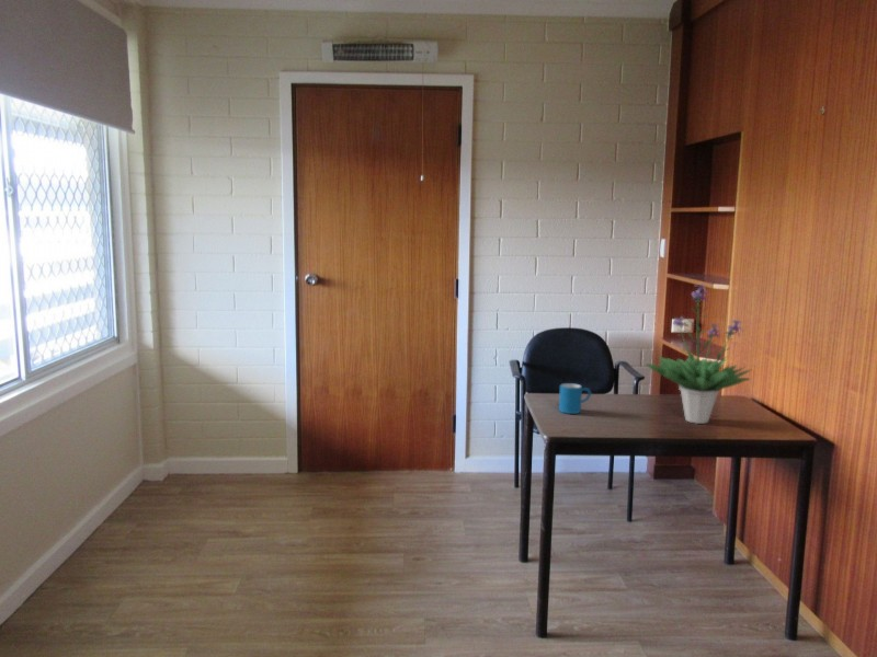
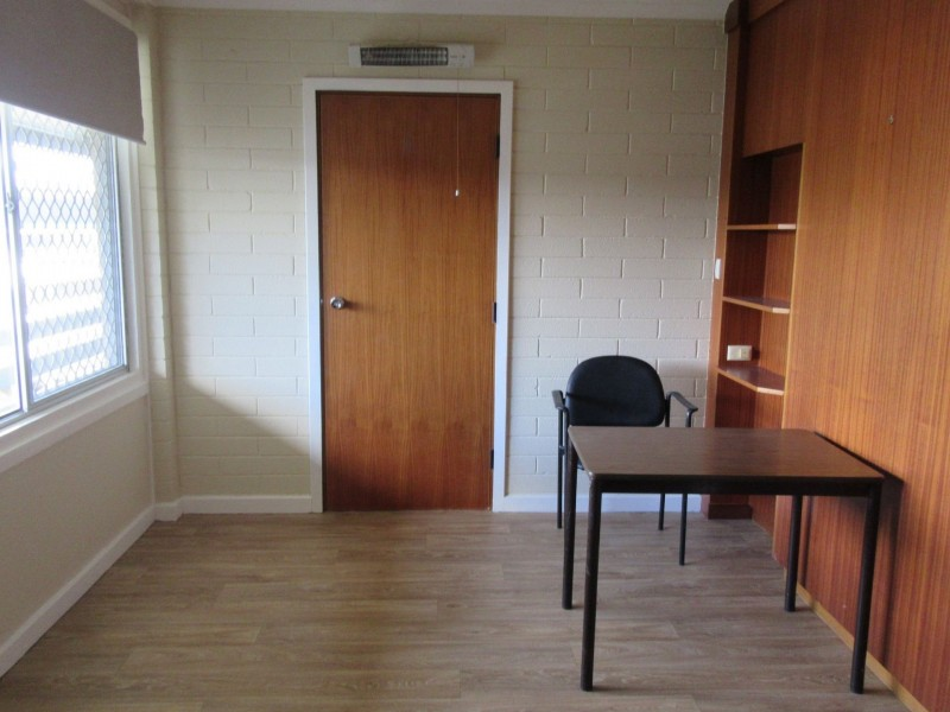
- potted plant [645,283,752,425]
- mug [558,382,593,415]
